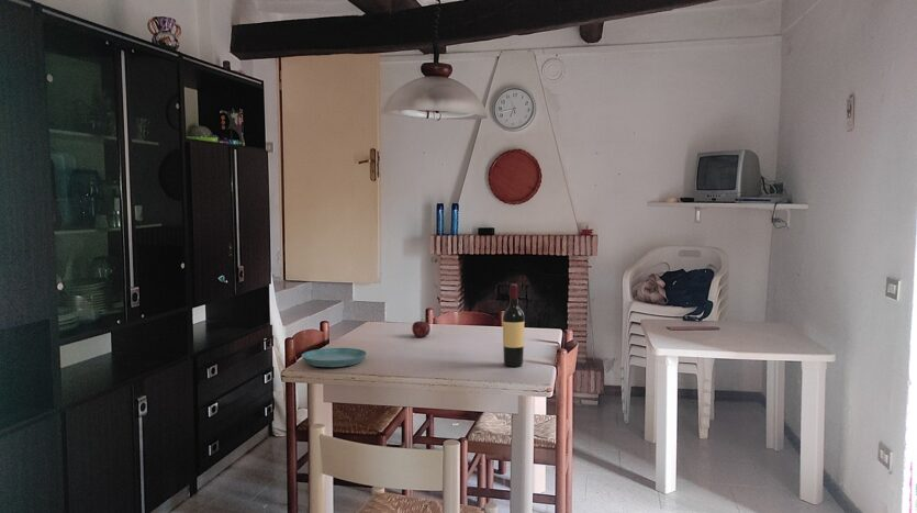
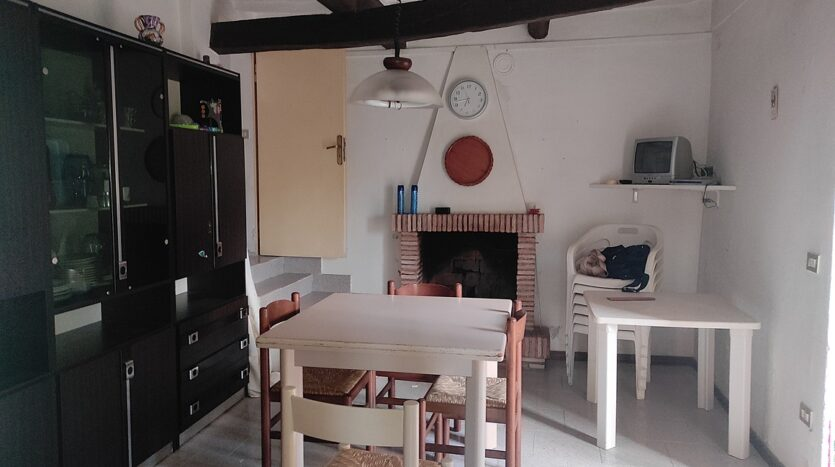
- apple [411,319,432,338]
- saucer [301,347,368,368]
- wine bottle [502,283,526,368]
